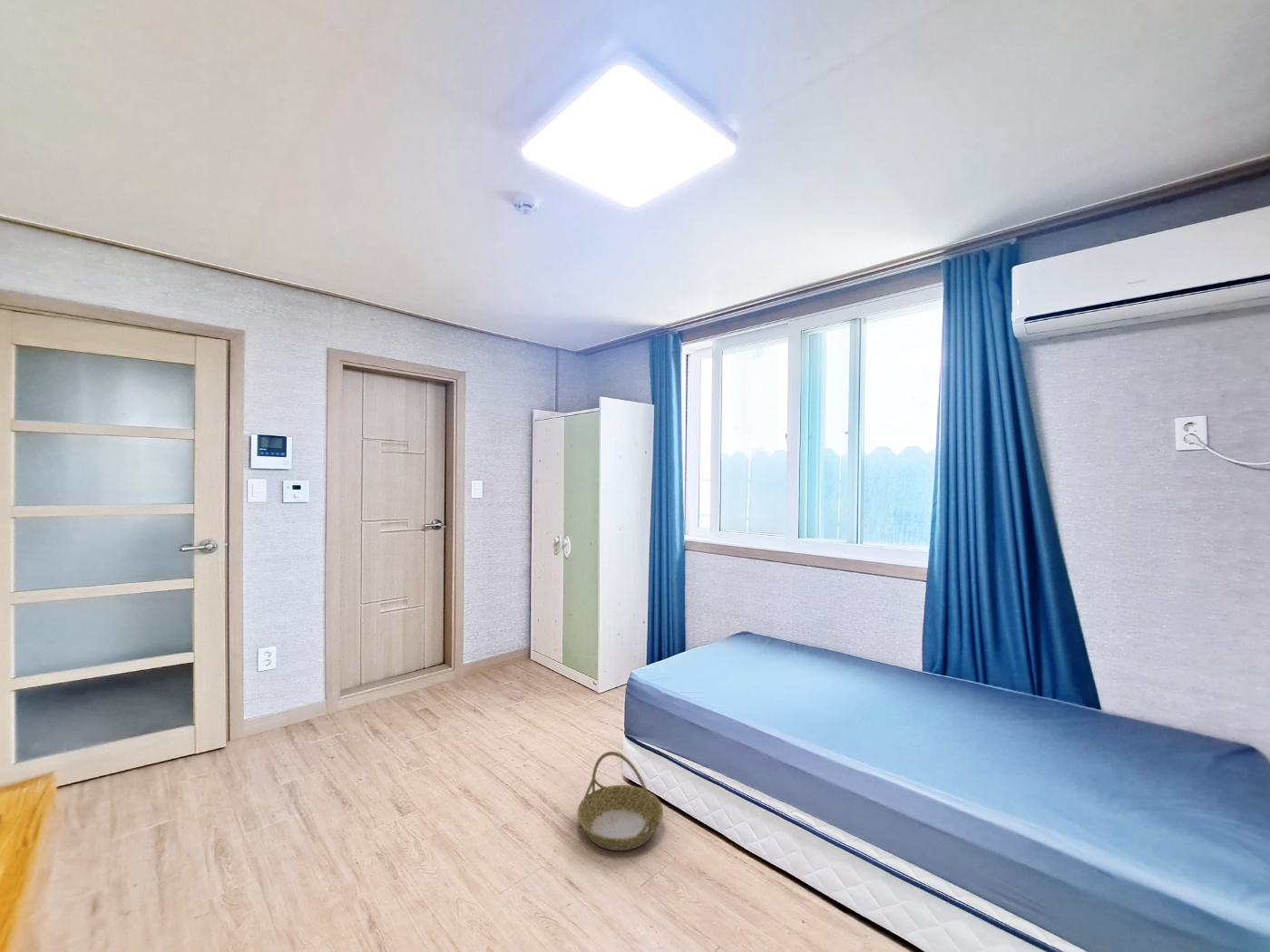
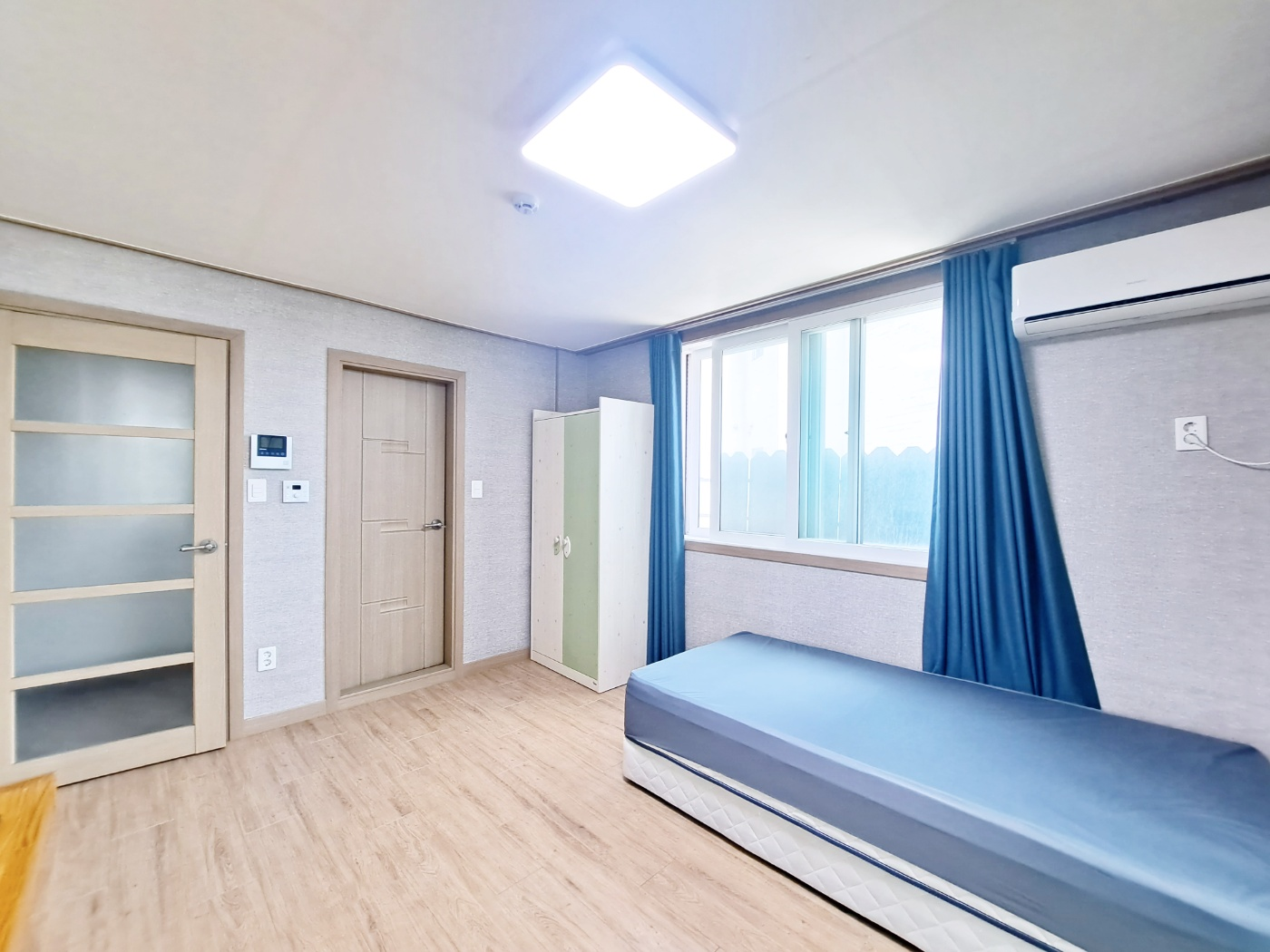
- basket [576,751,664,851]
